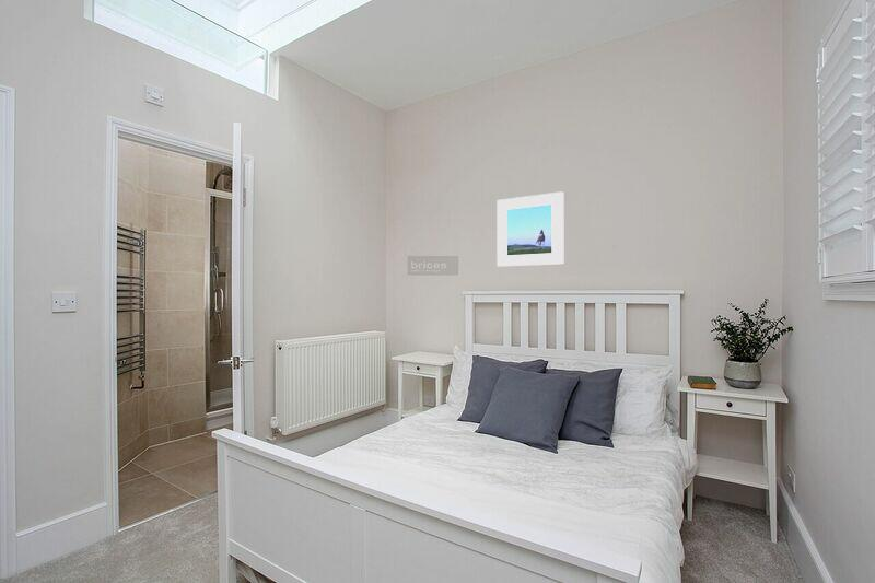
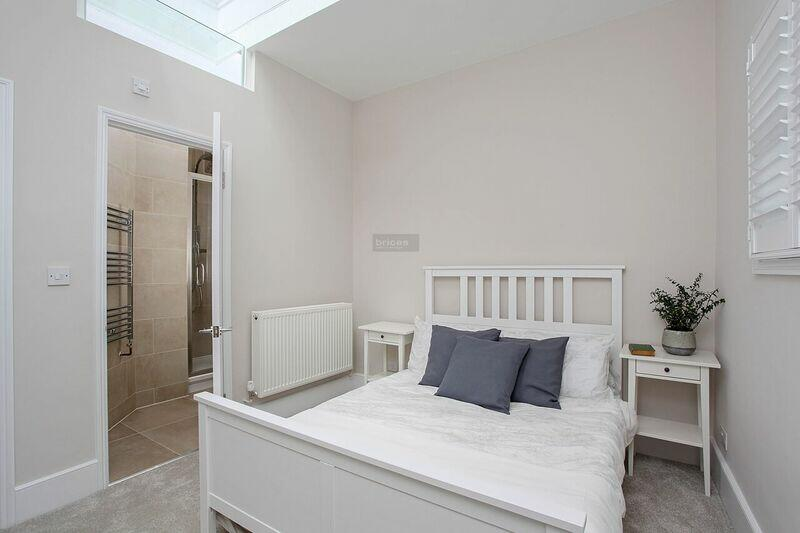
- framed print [497,190,564,268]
